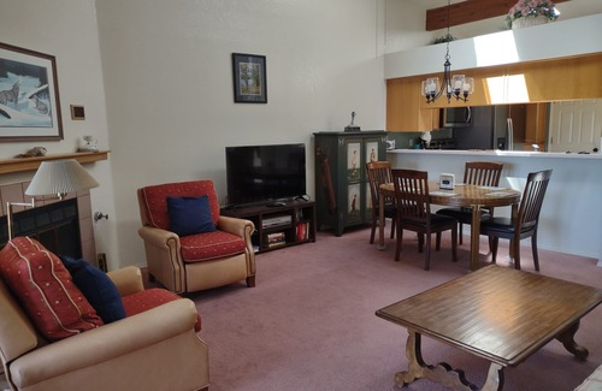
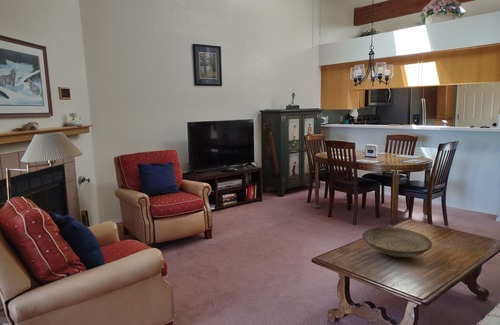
+ decorative bowl [361,226,433,259]
